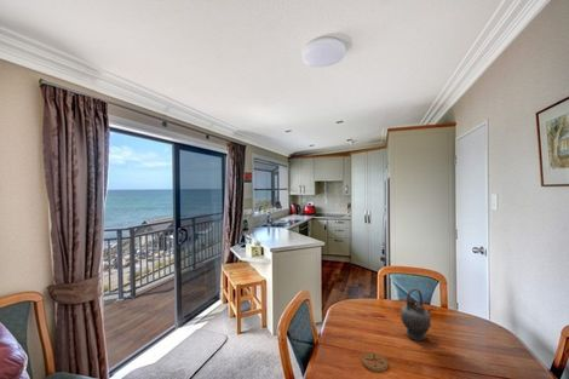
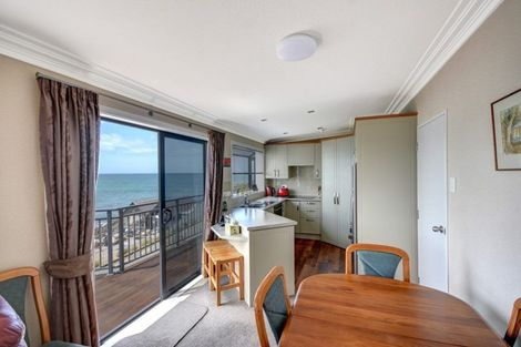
- teapot [400,287,433,341]
- coaster [361,351,390,373]
